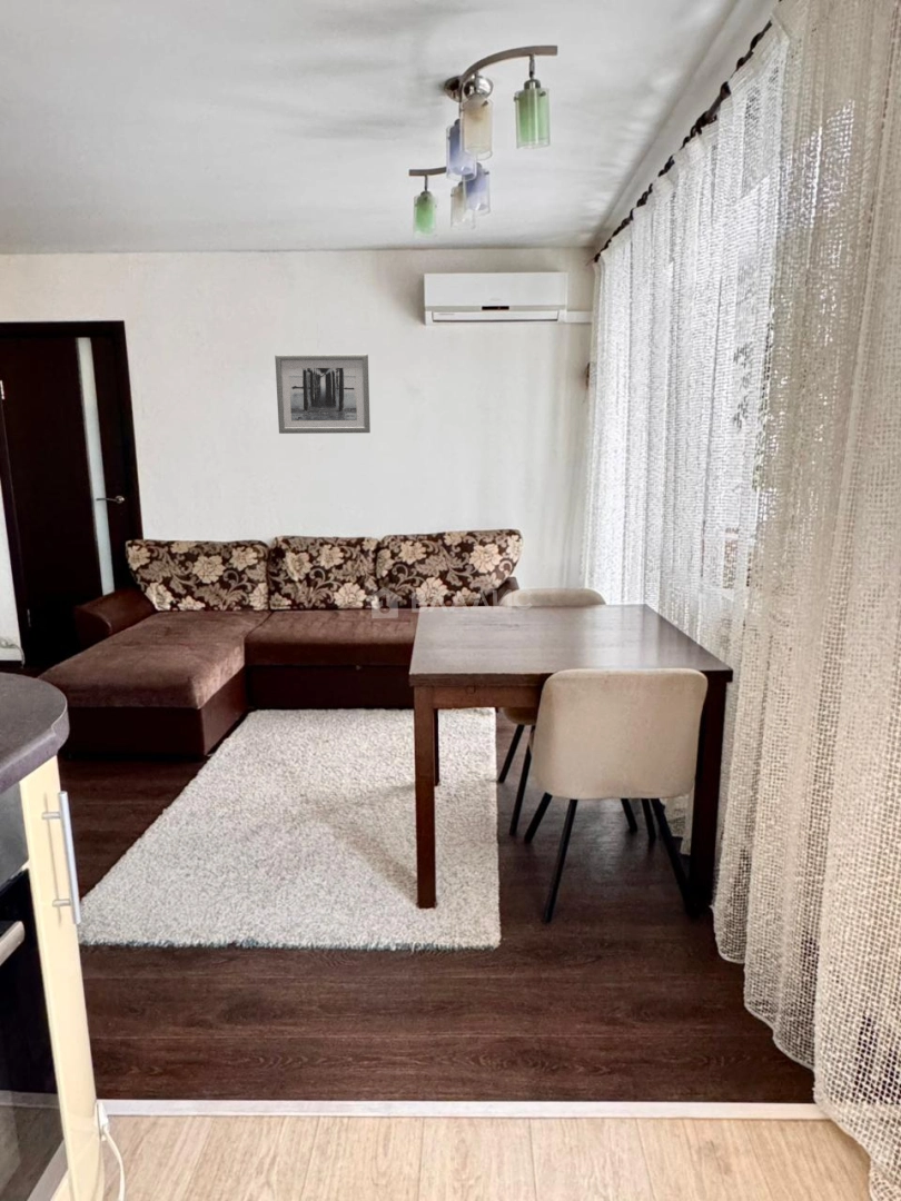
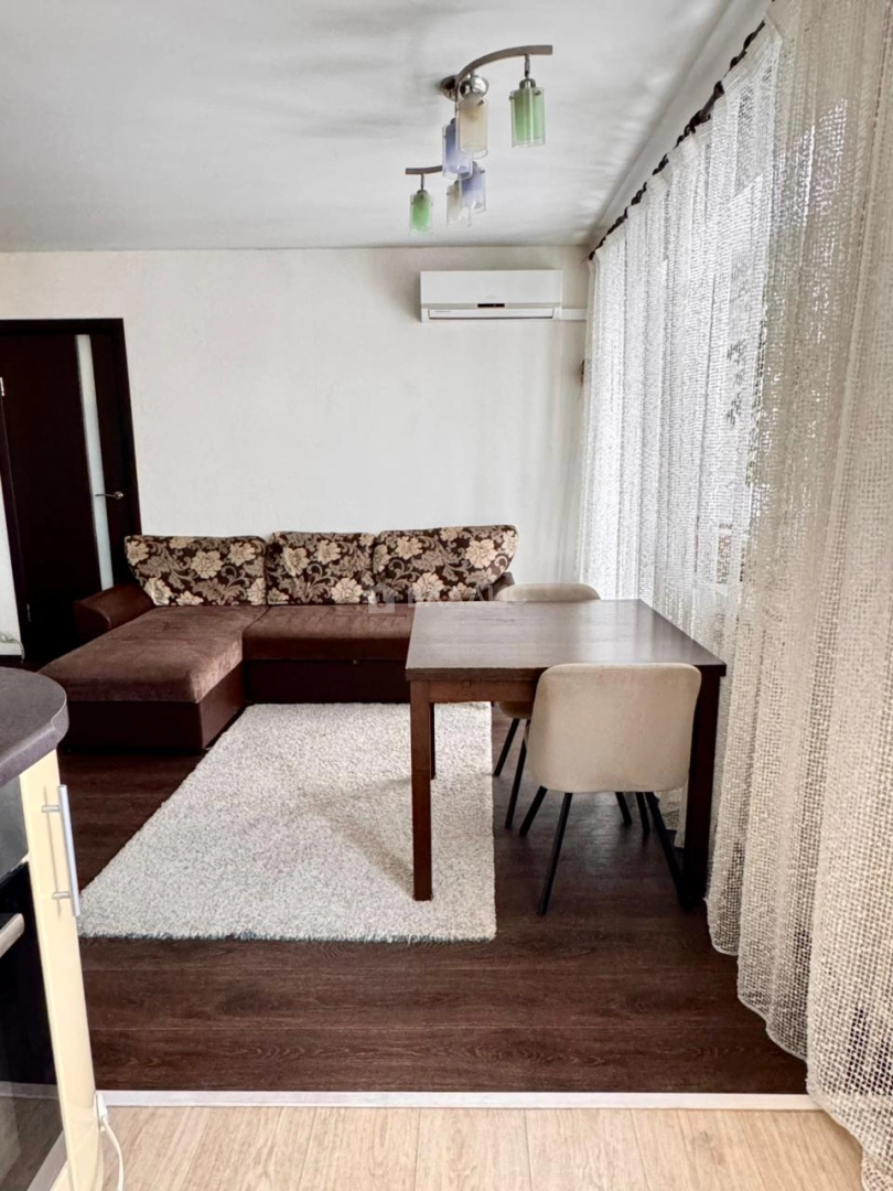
- wall art [274,354,372,435]
